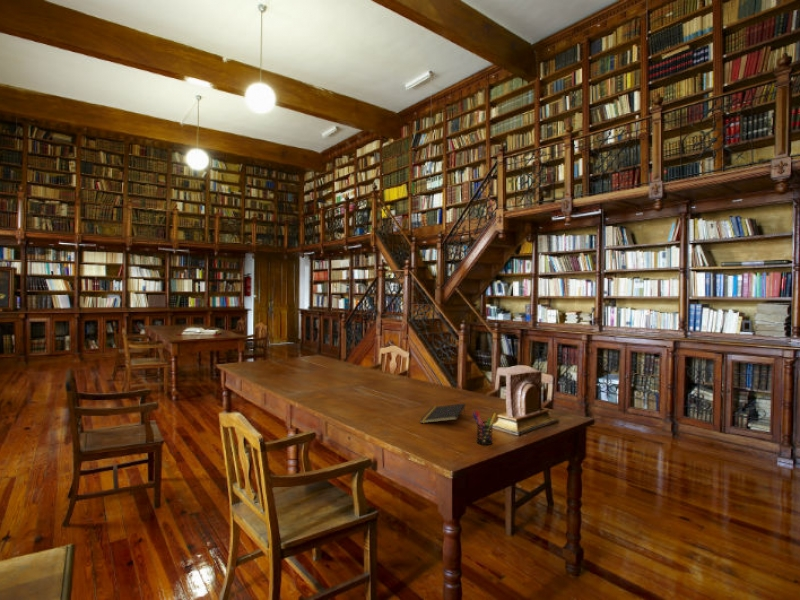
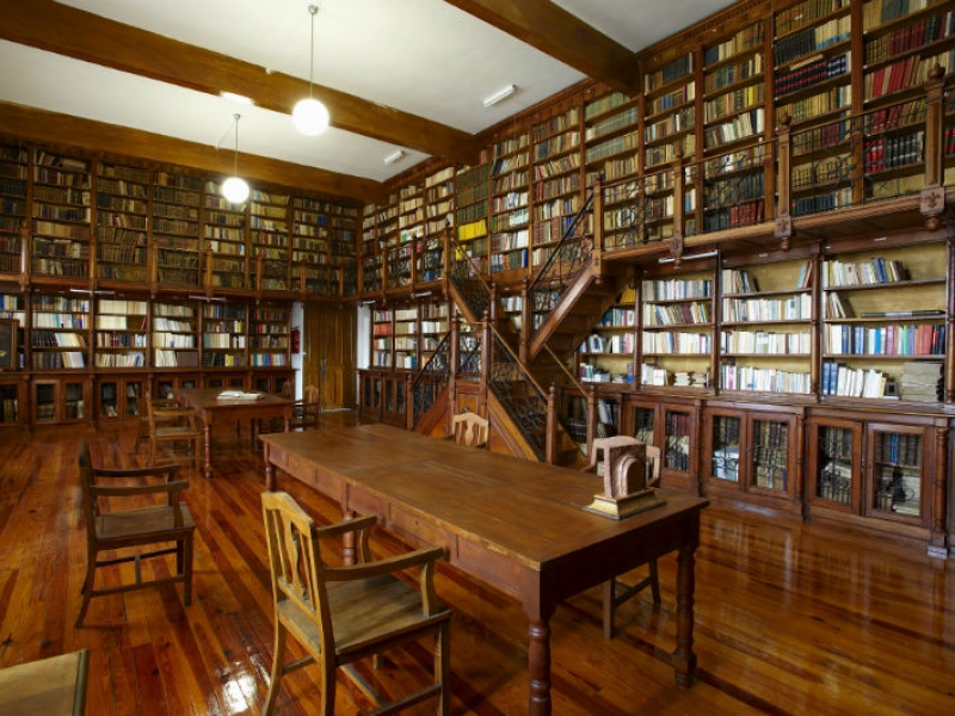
- notepad [419,402,466,424]
- pen holder [472,409,497,446]
